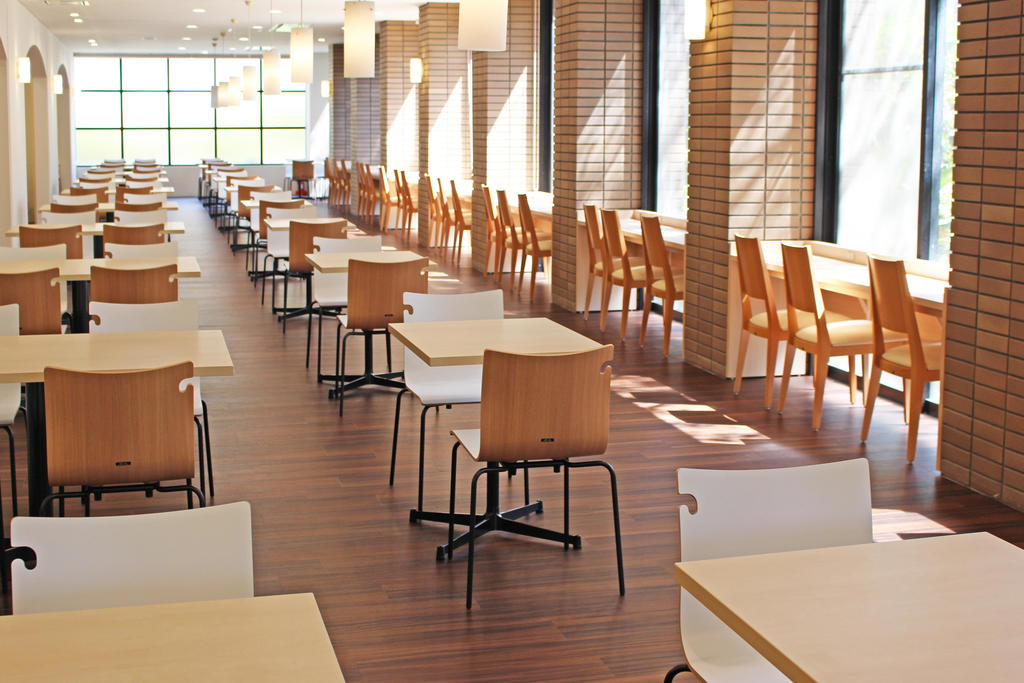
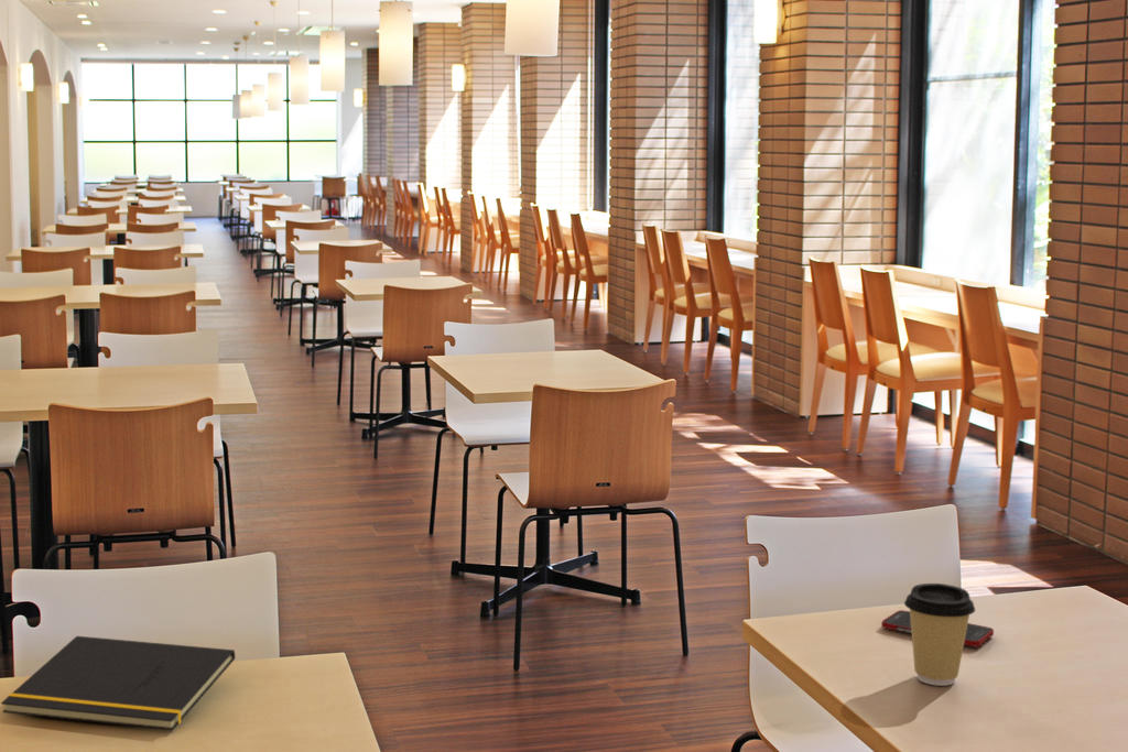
+ notepad [0,635,236,731]
+ coffee cup [903,582,976,687]
+ cell phone [880,609,995,649]
